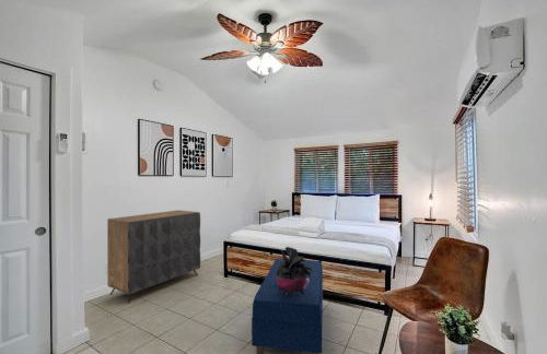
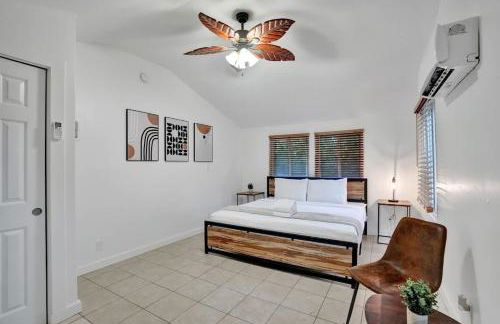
- bench [251,258,324,354]
- potted plant [276,246,314,295]
- dresser [106,209,201,304]
